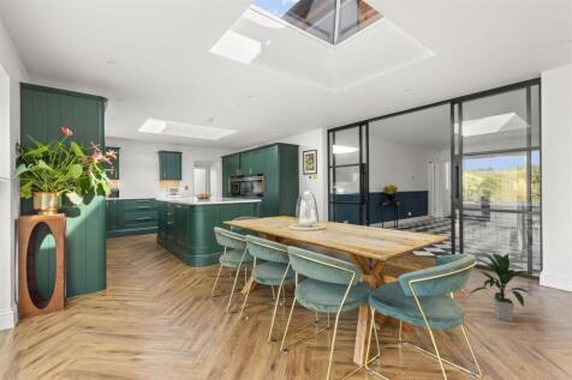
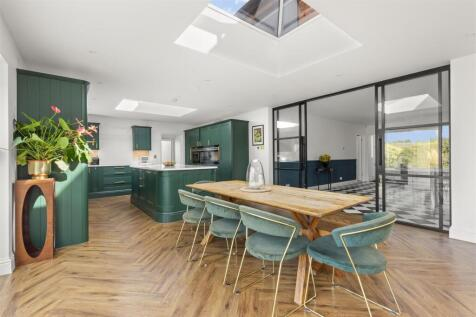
- indoor plant [467,252,540,322]
